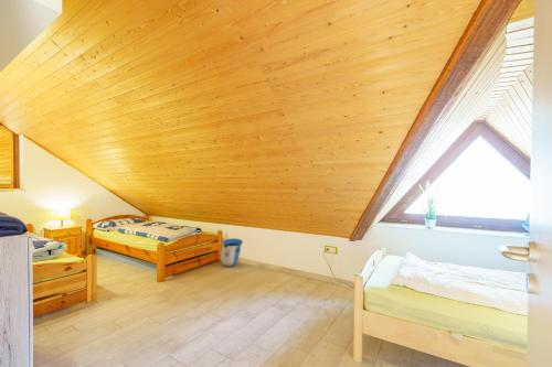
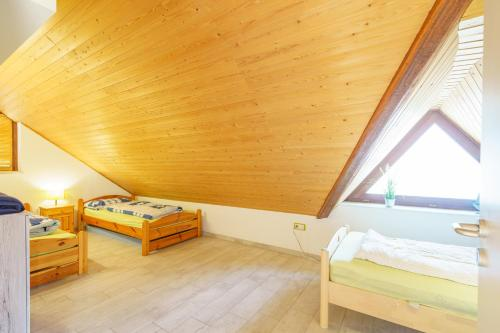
- sun visor [220,237,244,267]
